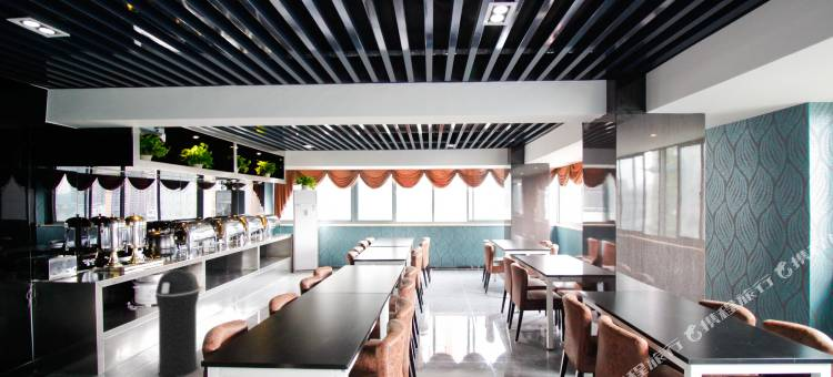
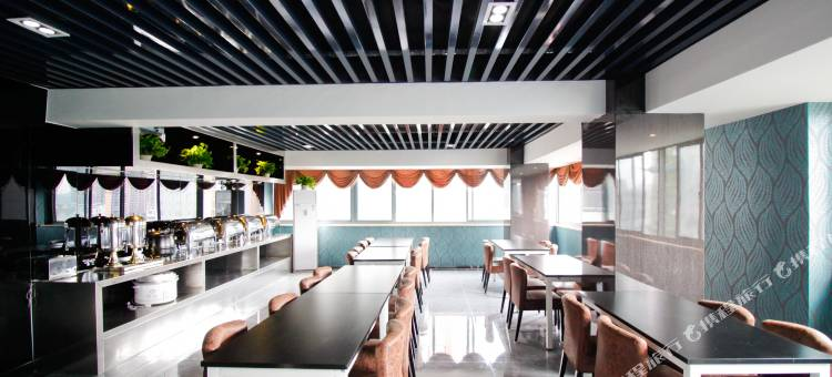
- trash can [154,268,200,377]
